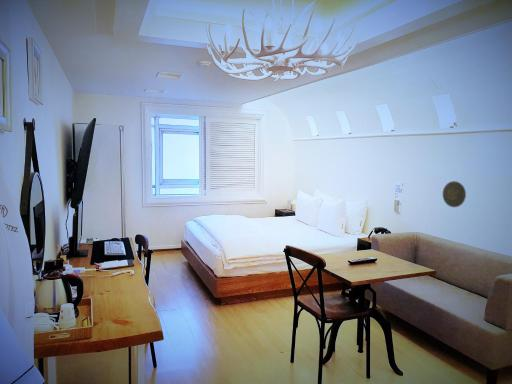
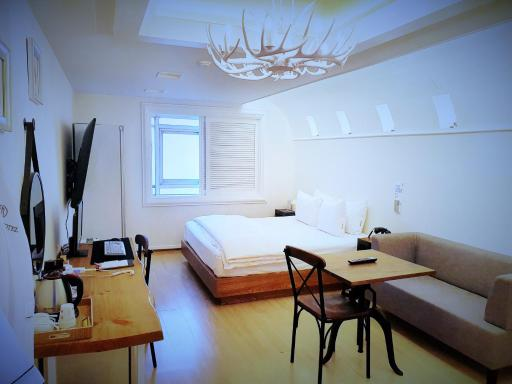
- decorative plate [442,180,467,208]
